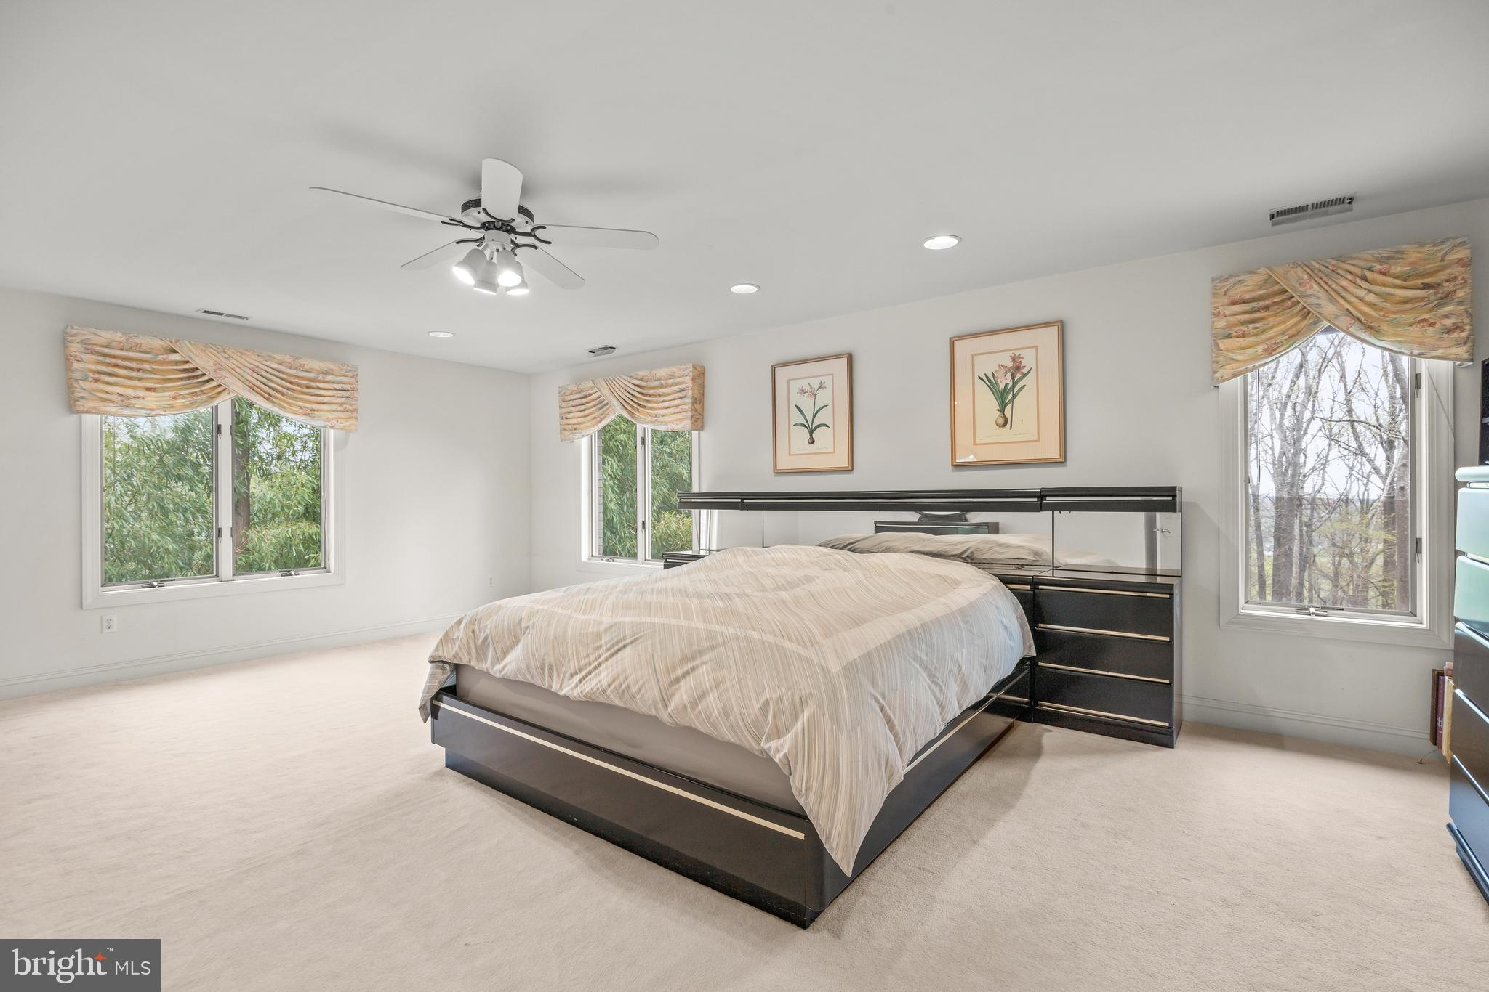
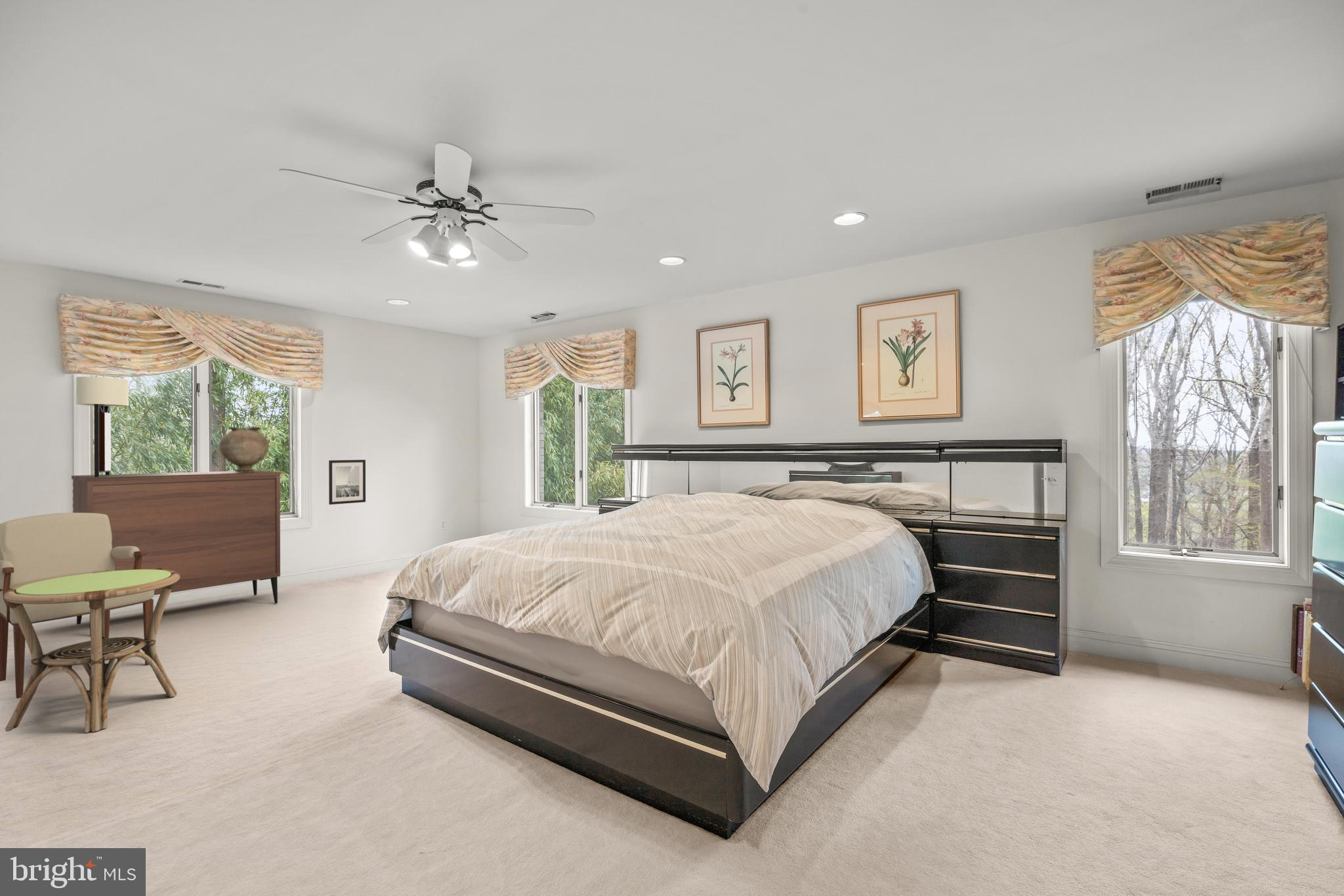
+ armchair [0,512,154,699]
+ vase [219,426,270,472]
+ dresser [71,470,281,637]
+ wall sconce [75,376,129,477]
+ side table [3,569,180,733]
+ wall art [328,459,366,505]
